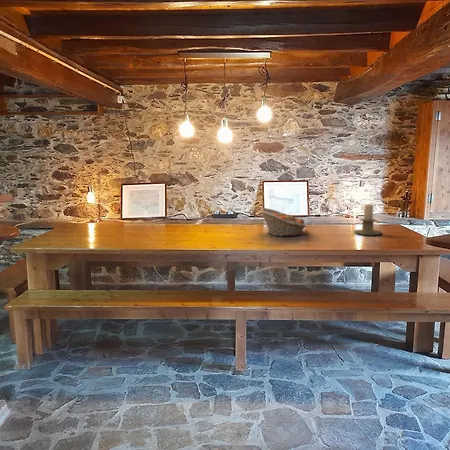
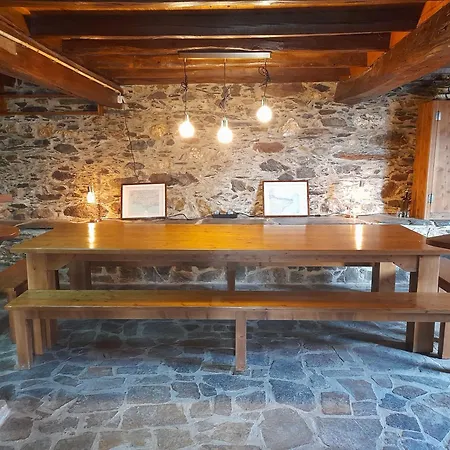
- candle holder [353,204,383,236]
- fruit basket [259,207,307,237]
